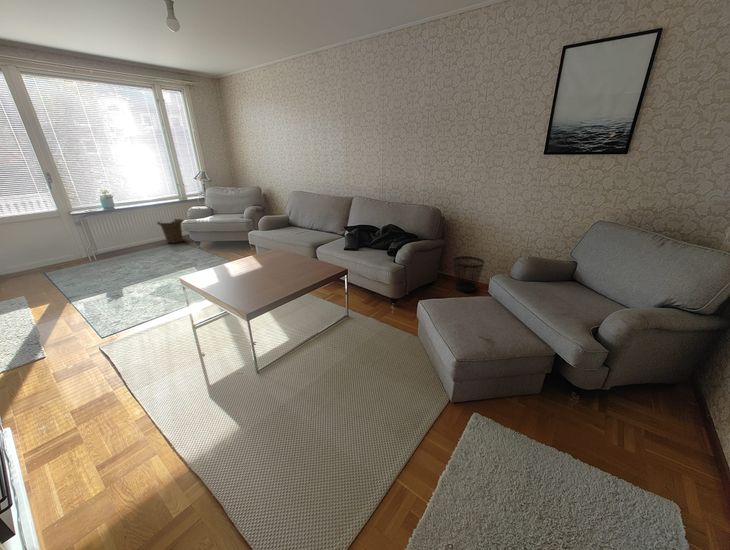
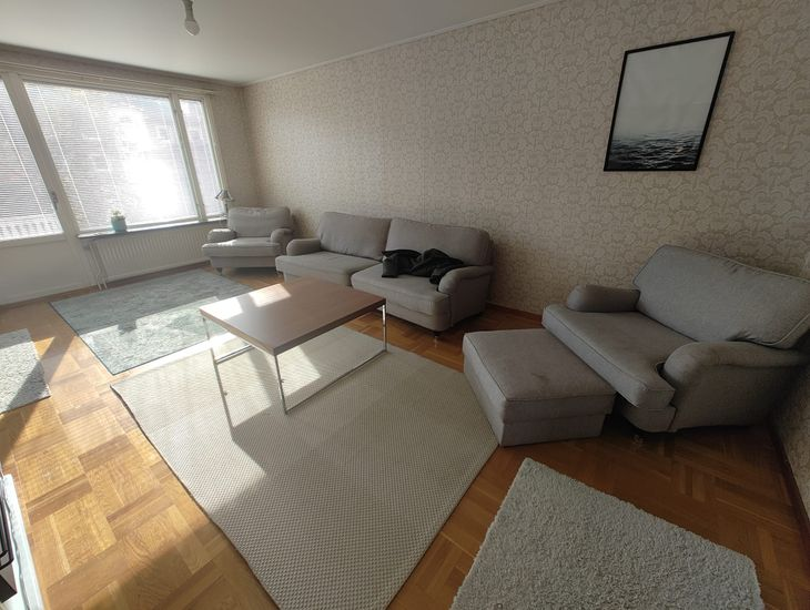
- basket [156,218,184,244]
- wastebasket [452,255,485,293]
